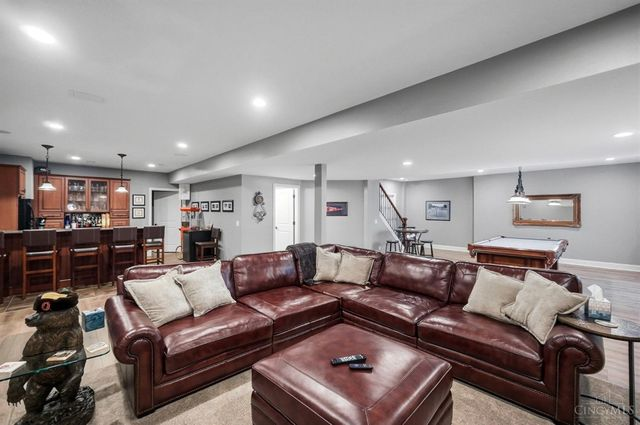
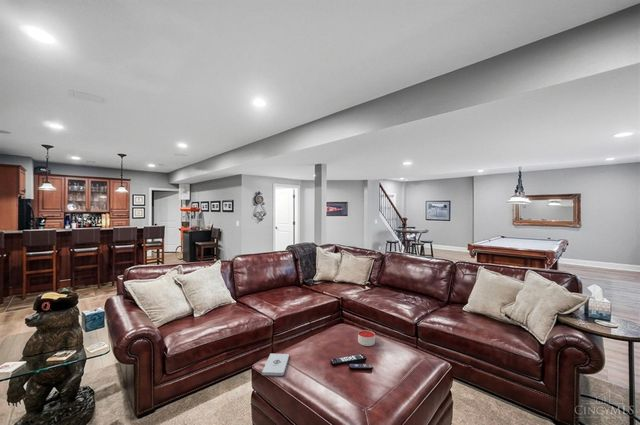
+ notepad [261,353,290,377]
+ candle [357,329,376,347]
